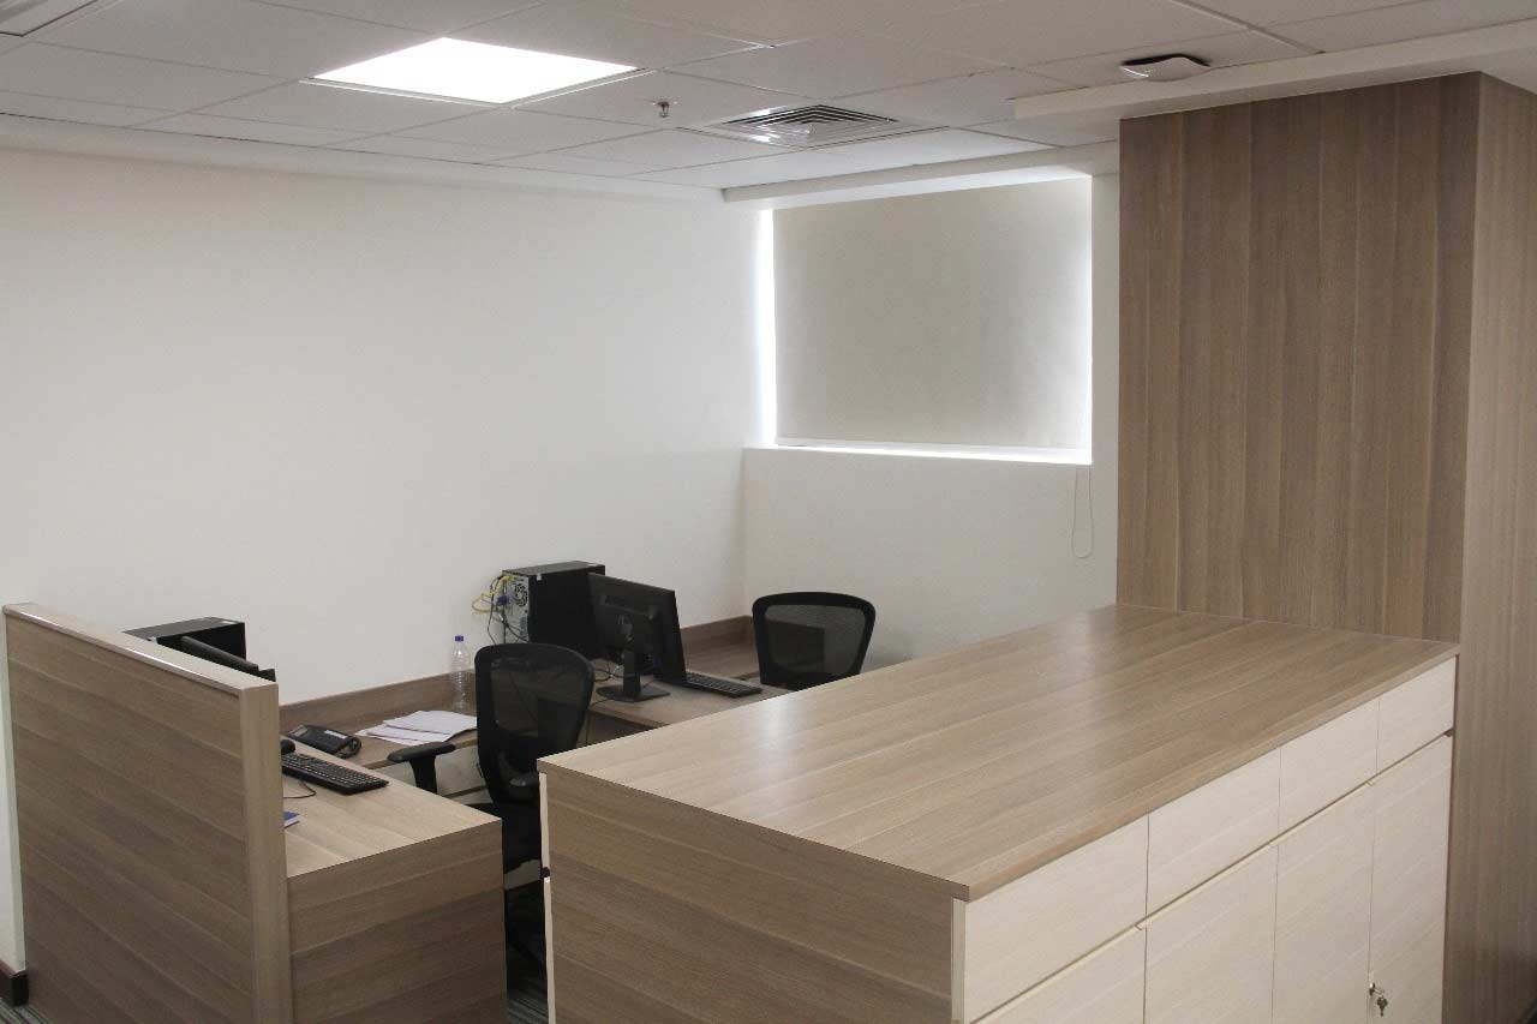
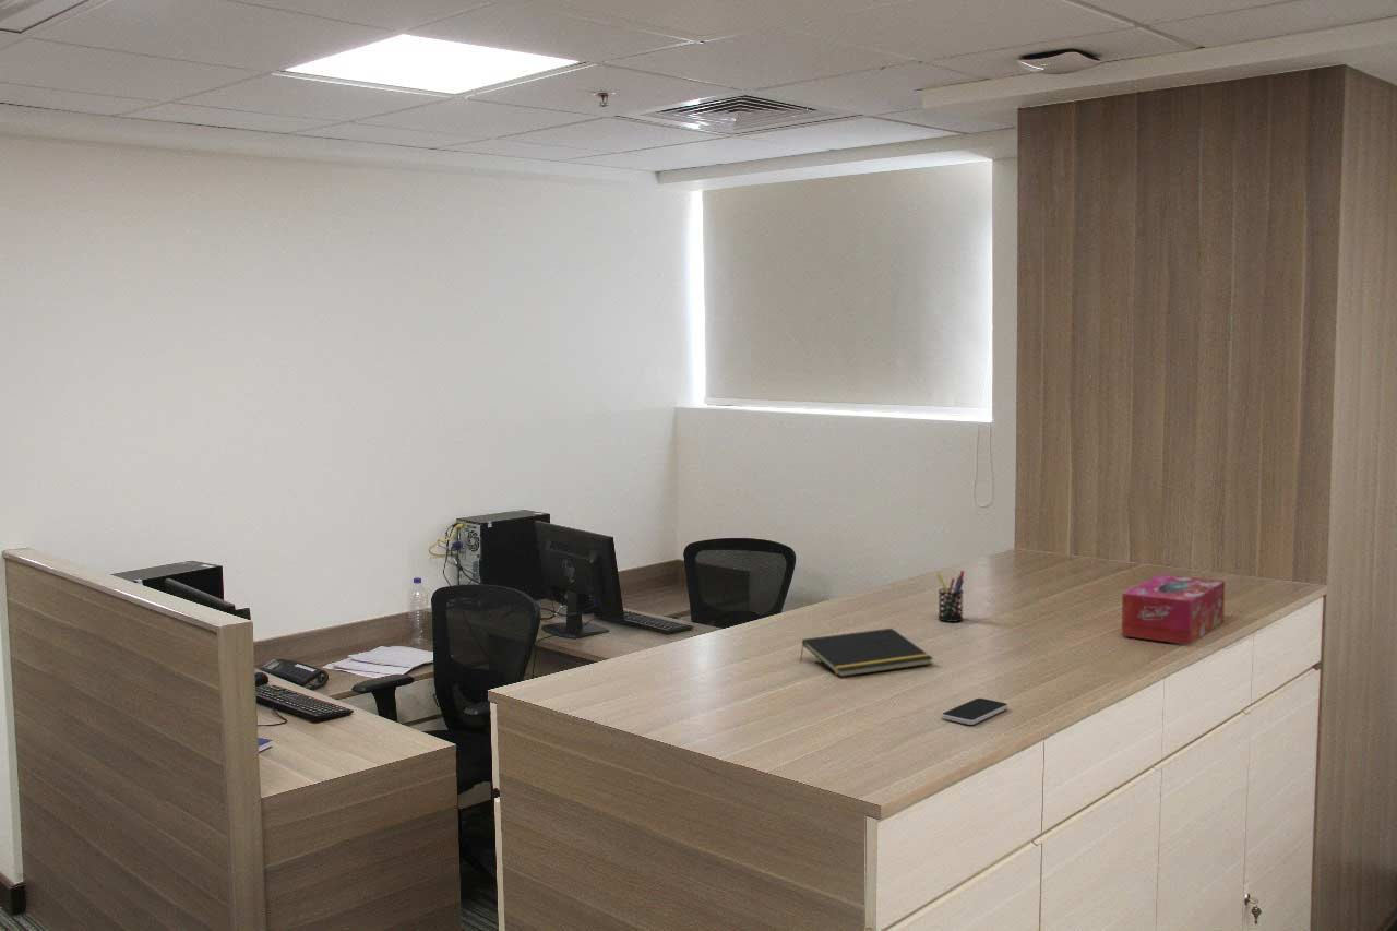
+ pen holder [935,570,965,623]
+ tissue box [1121,573,1226,646]
+ notepad [799,628,934,678]
+ smartphone [941,697,1008,726]
